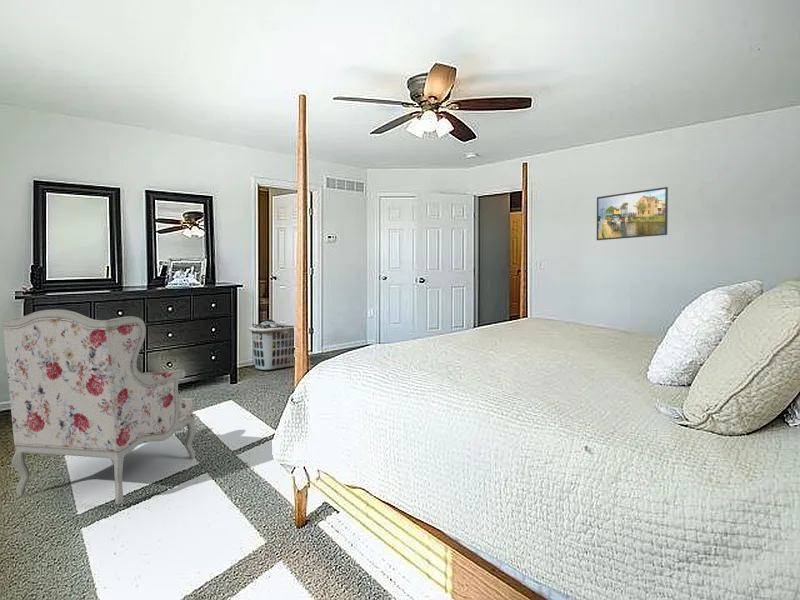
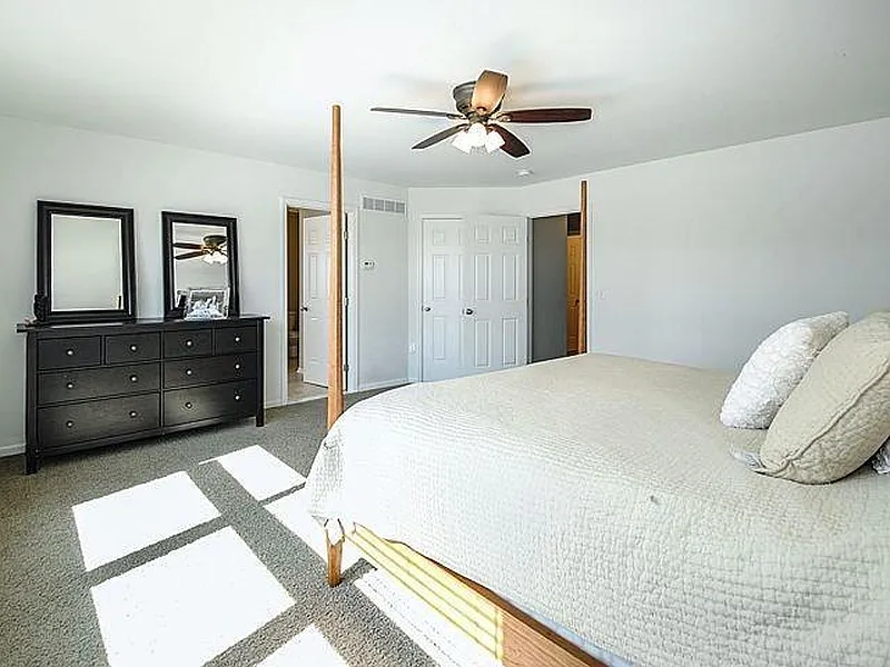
- armchair [2,308,198,505]
- clothes hamper [247,318,295,371]
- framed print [596,186,669,241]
